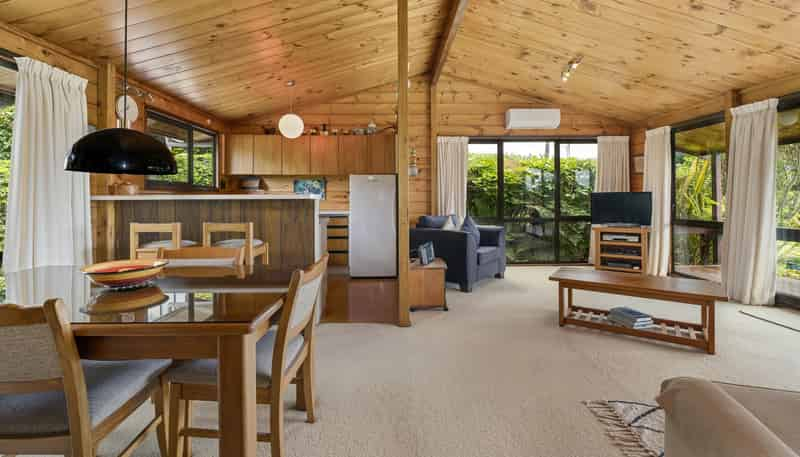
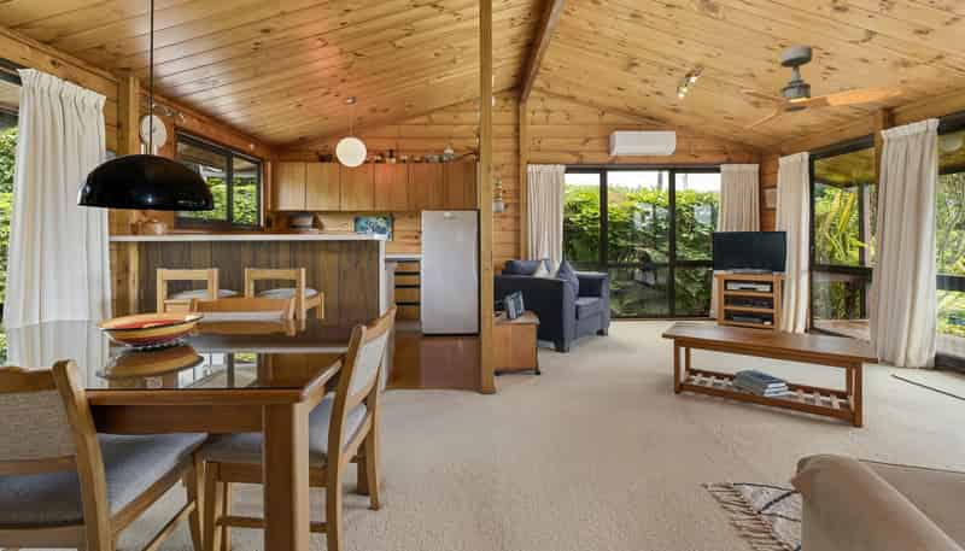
+ ceiling fan [739,45,903,131]
